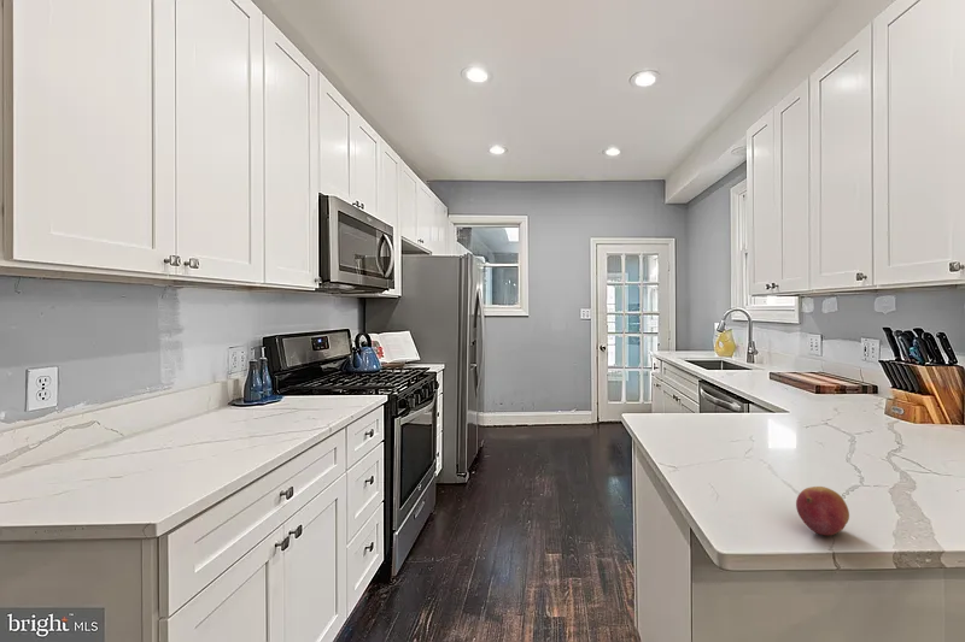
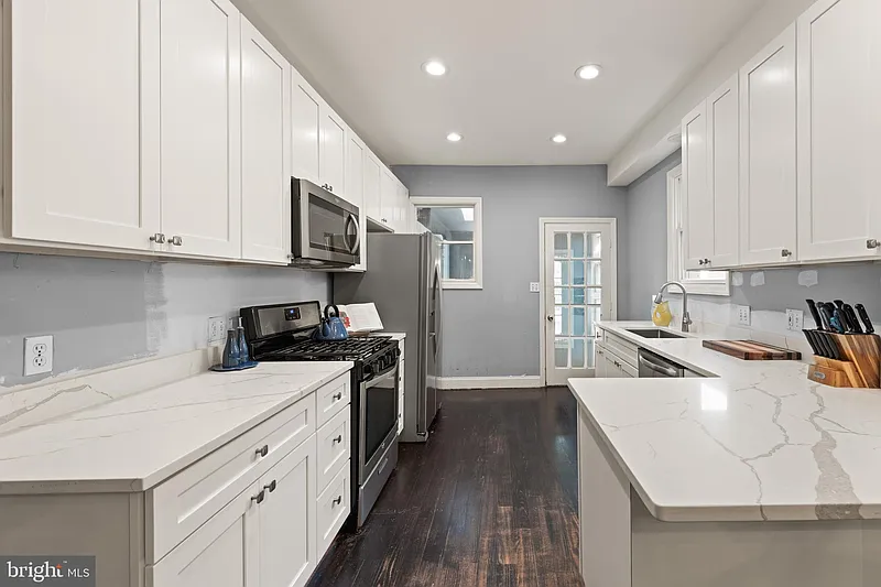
- fruit [795,485,850,536]
